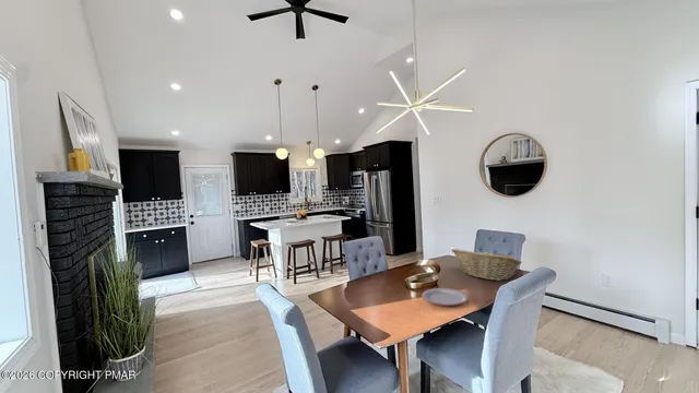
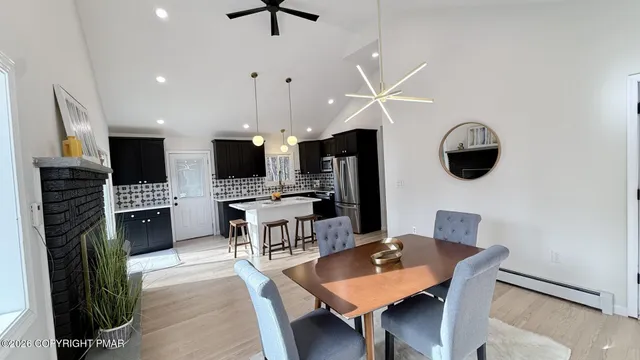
- plate [420,287,470,307]
- fruit basket [451,248,523,282]
